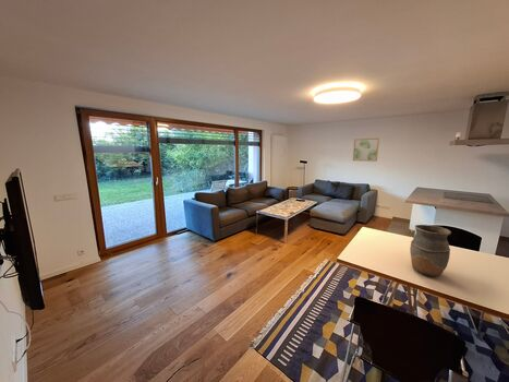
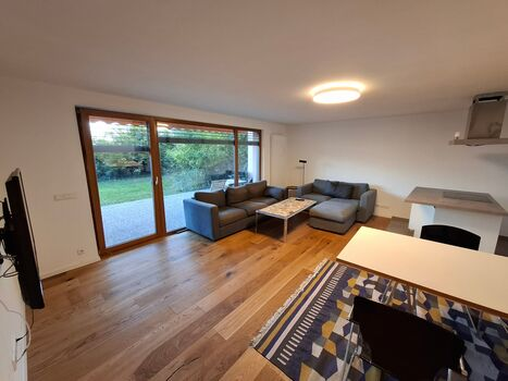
- vase [409,224,452,277]
- wall art [352,138,380,163]
